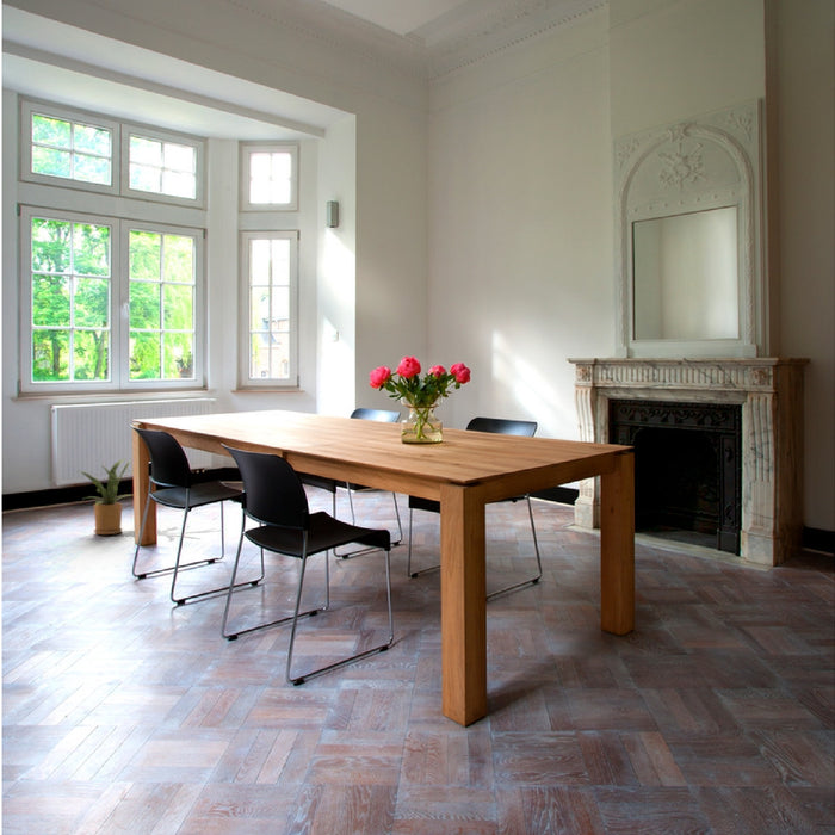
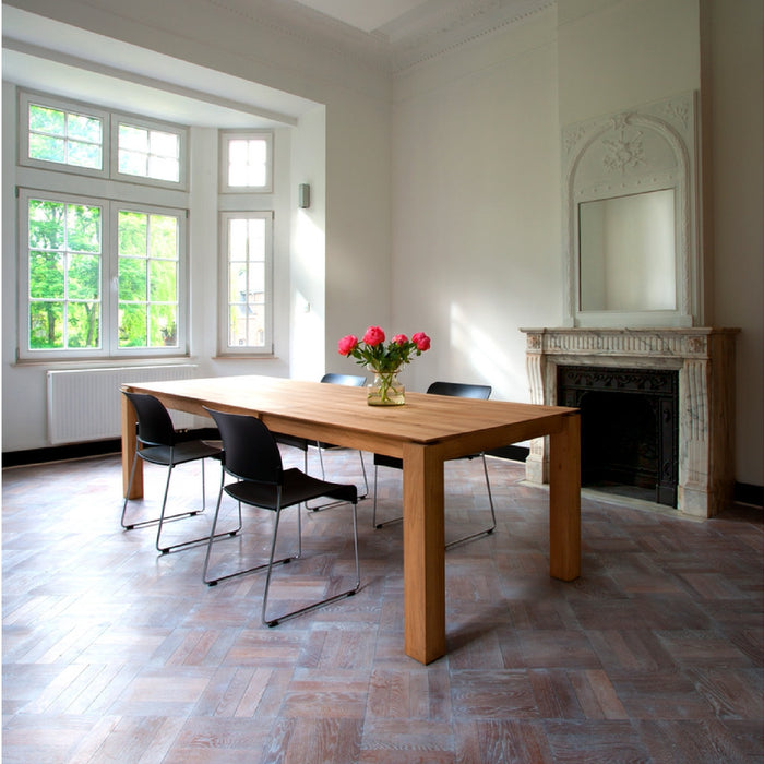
- house plant [76,458,135,536]
